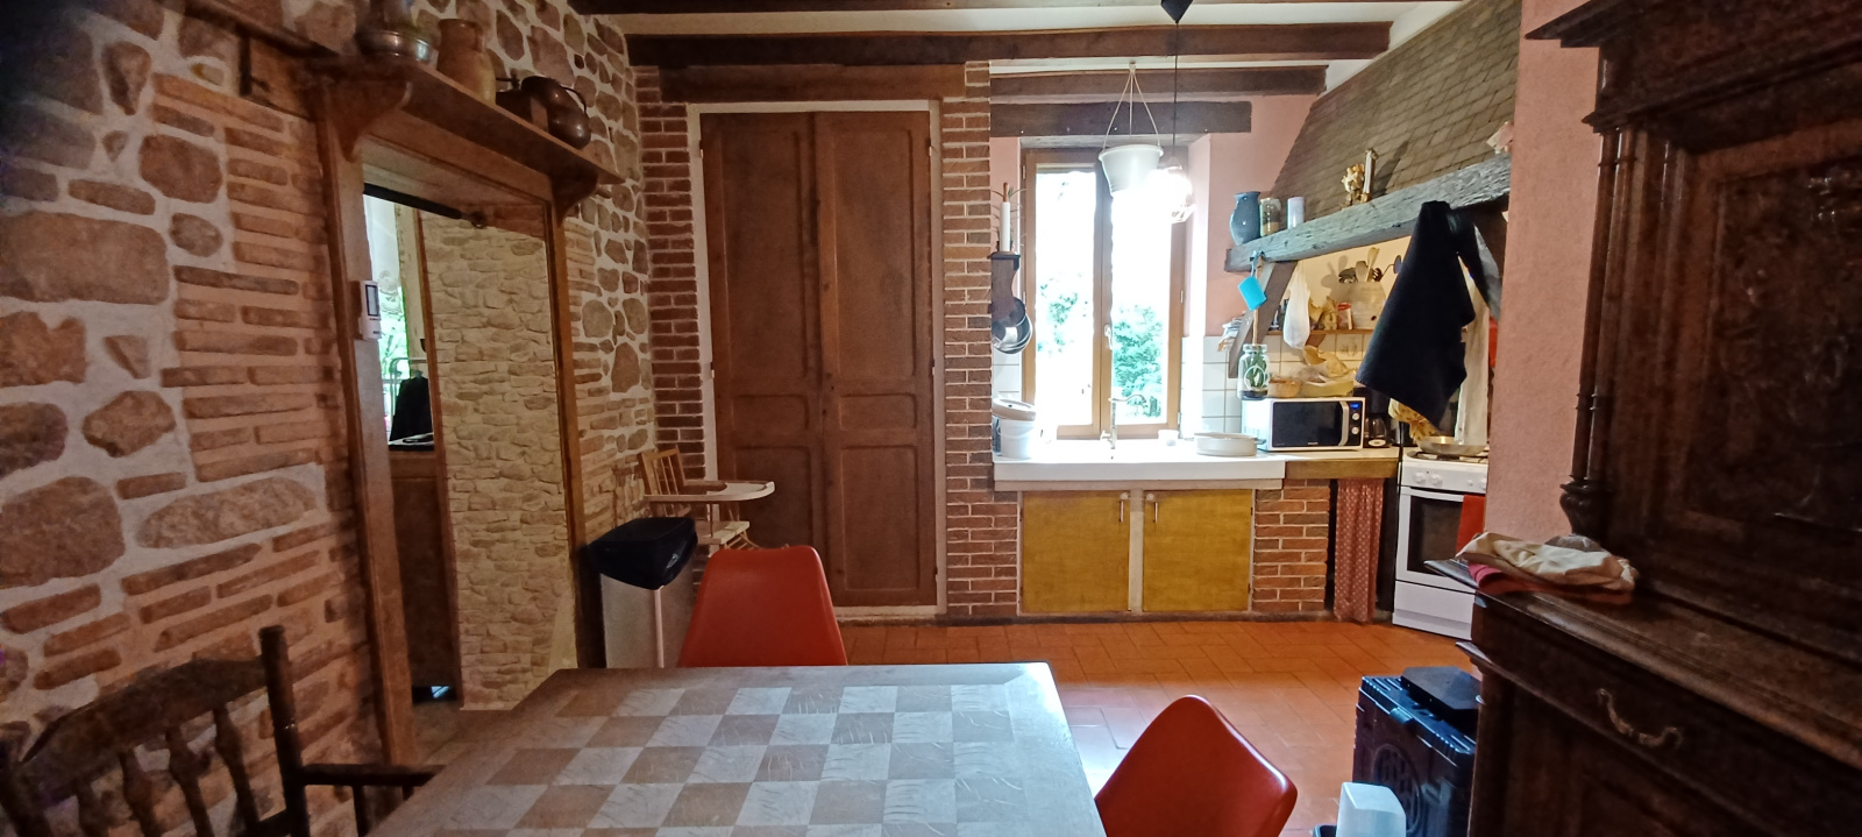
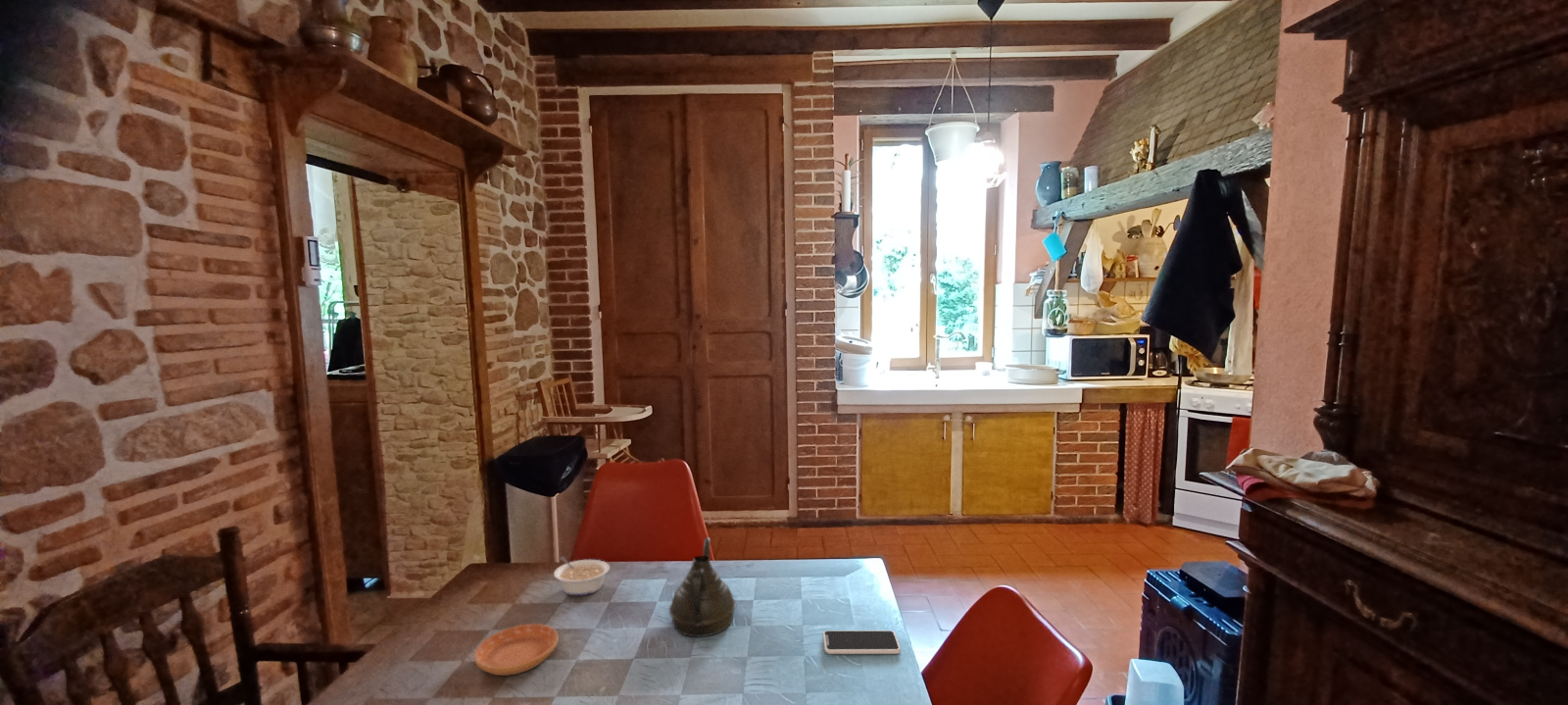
+ smartphone [822,629,902,655]
+ teapot [668,536,737,637]
+ legume [553,555,611,597]
+ saucer [473,623,560,677]
